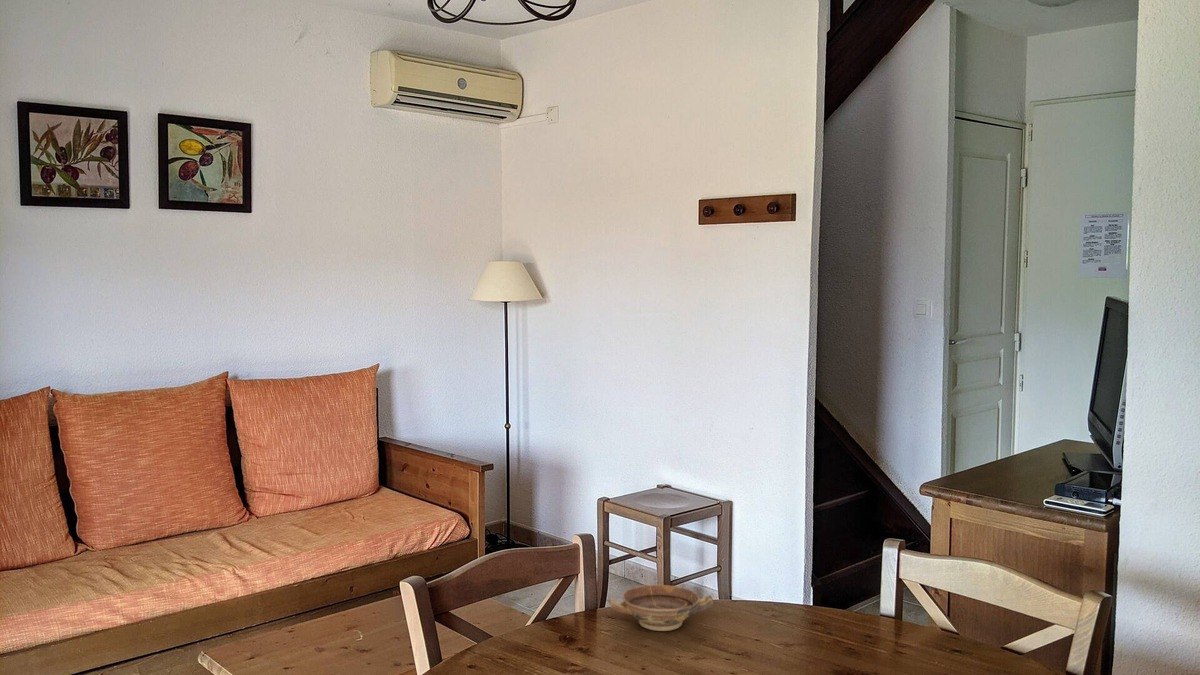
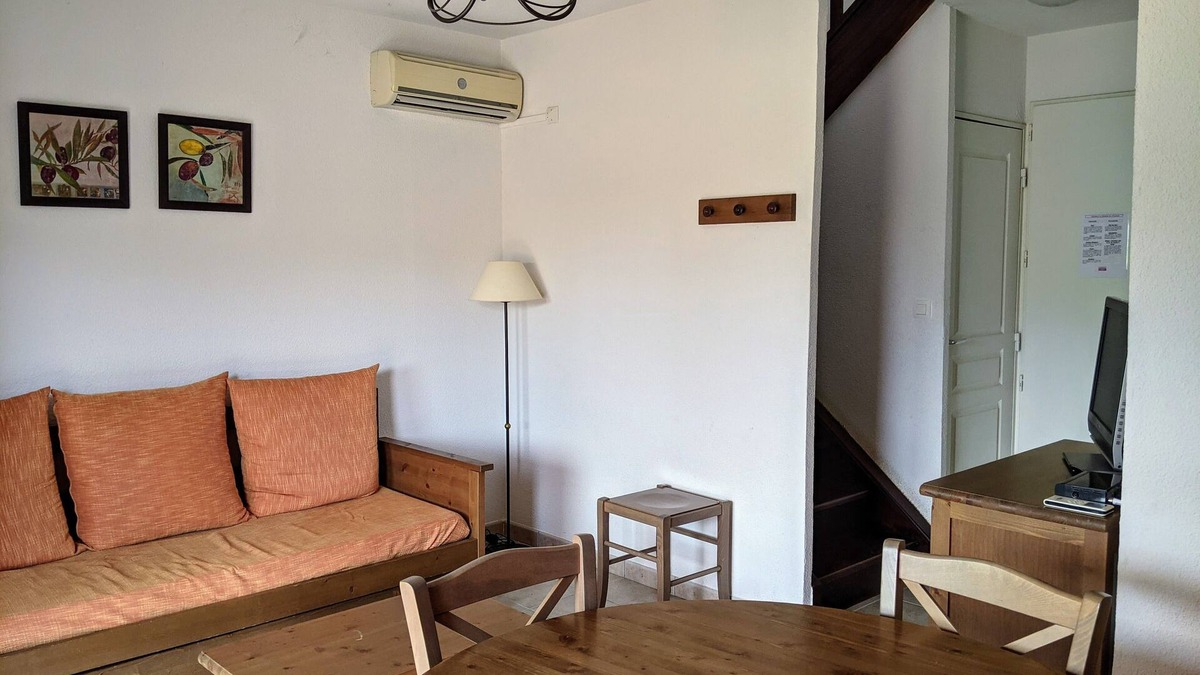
- bowl [608,584,714,632]
